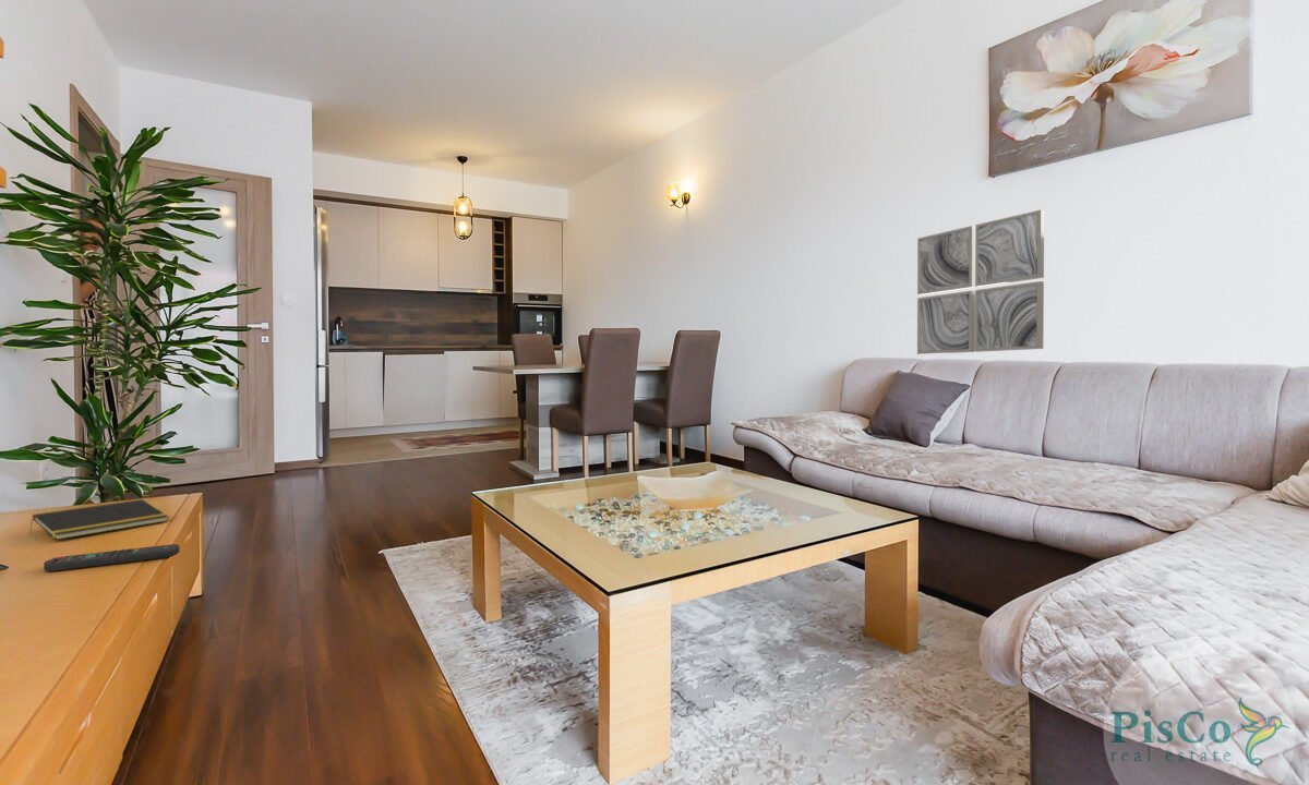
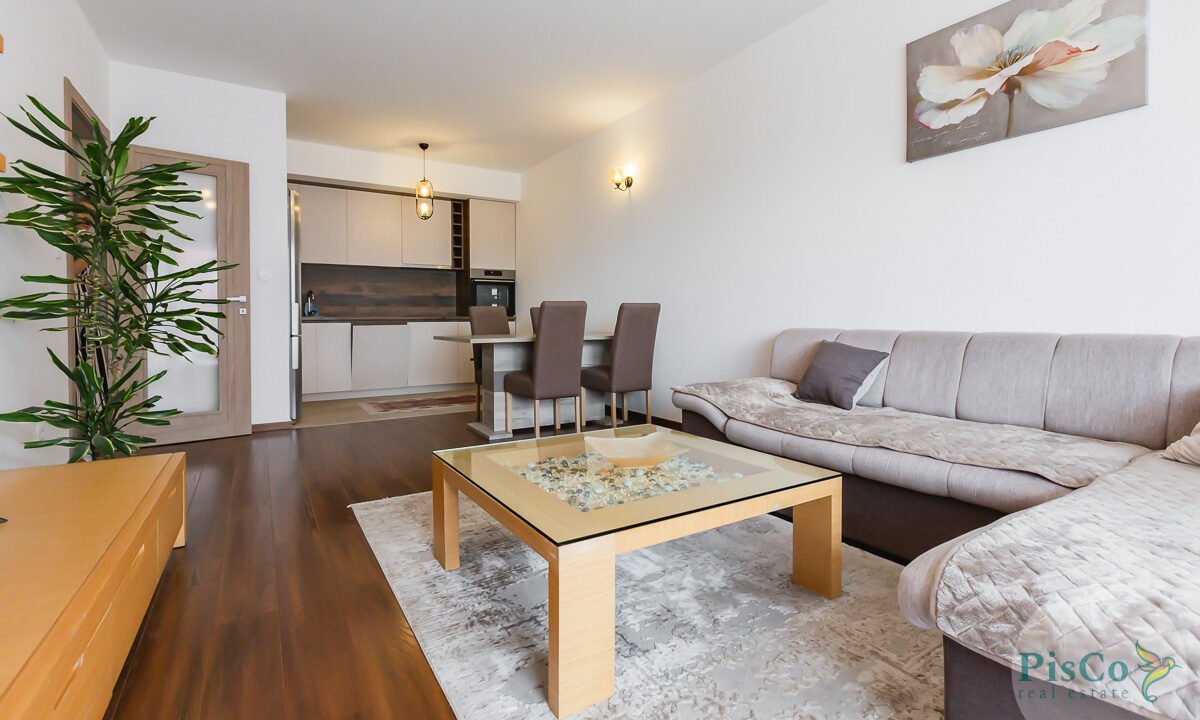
- remote control [43,543,181,572]
- wall art [916,208,1045,355]
- notepad [28,498,169,541]
